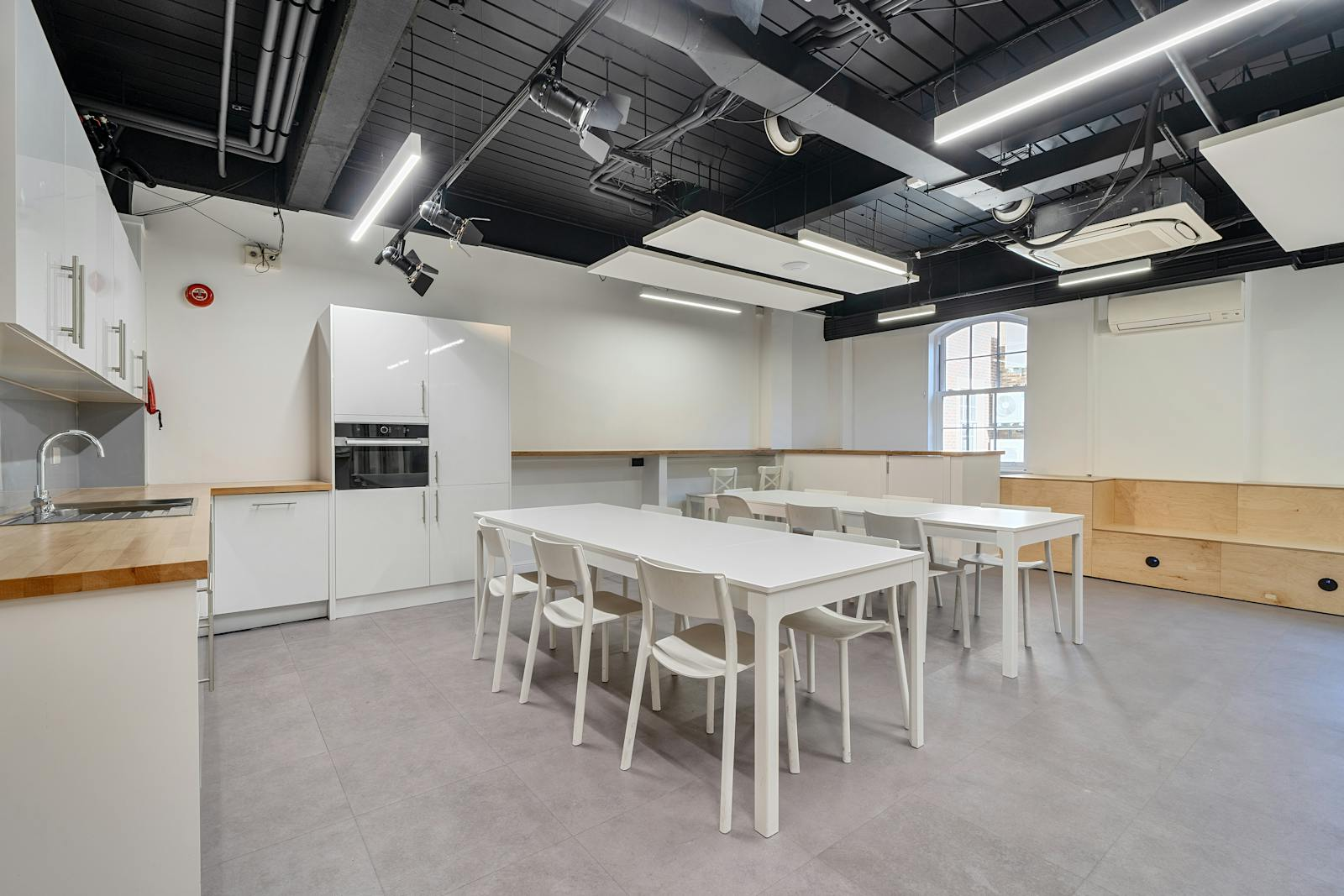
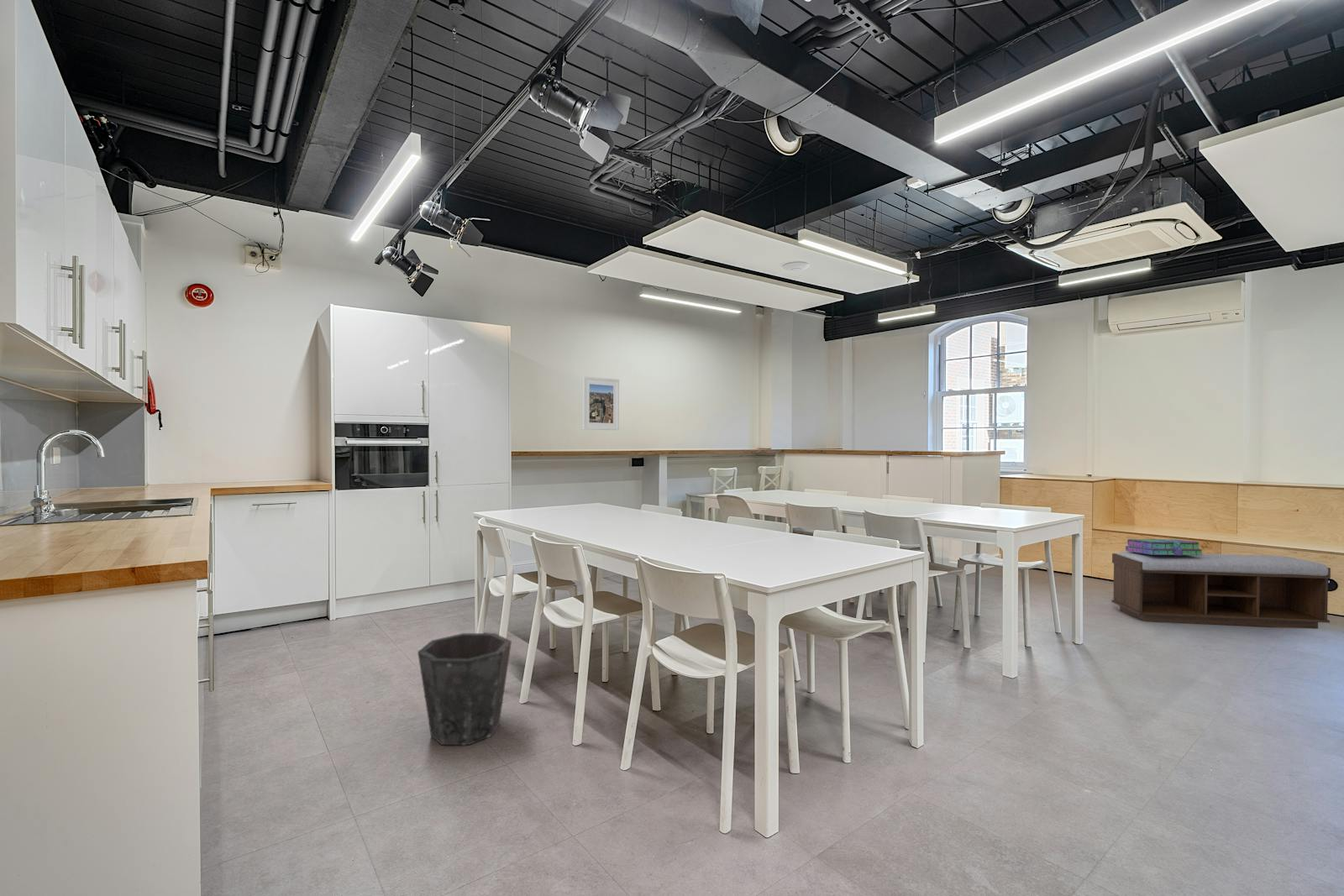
+ stack of books [1125,538,1204,555]
+ bench [1110,551,1331,630]
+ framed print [582,375,620,431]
+ waste bin [417,632,512,746]
